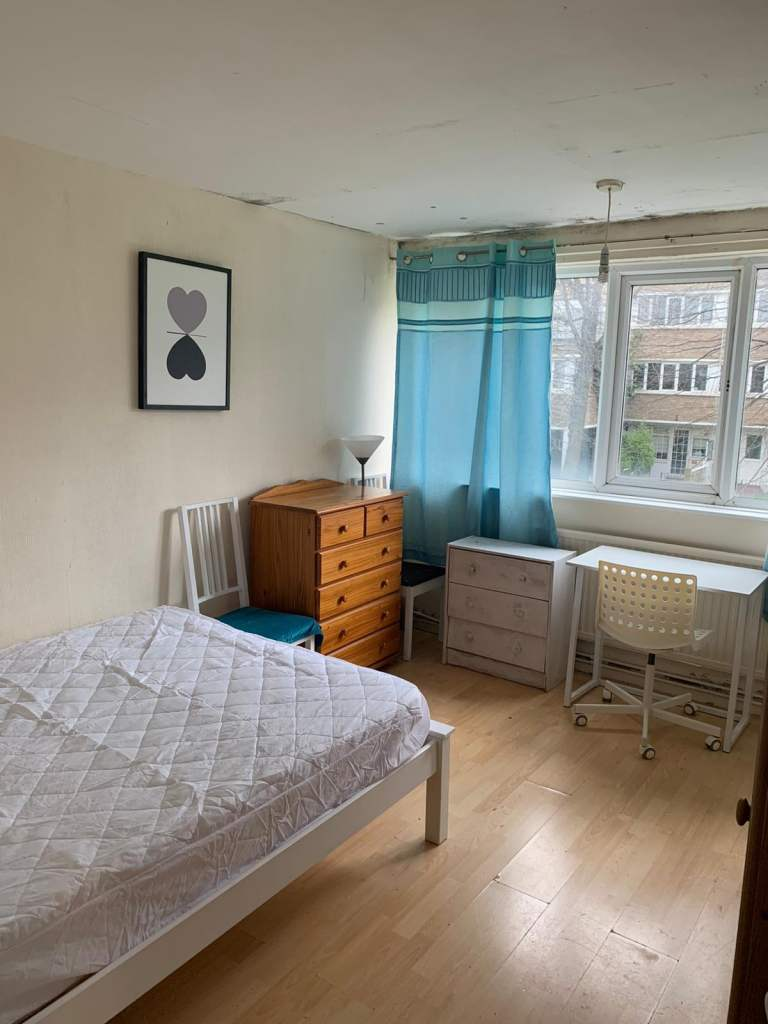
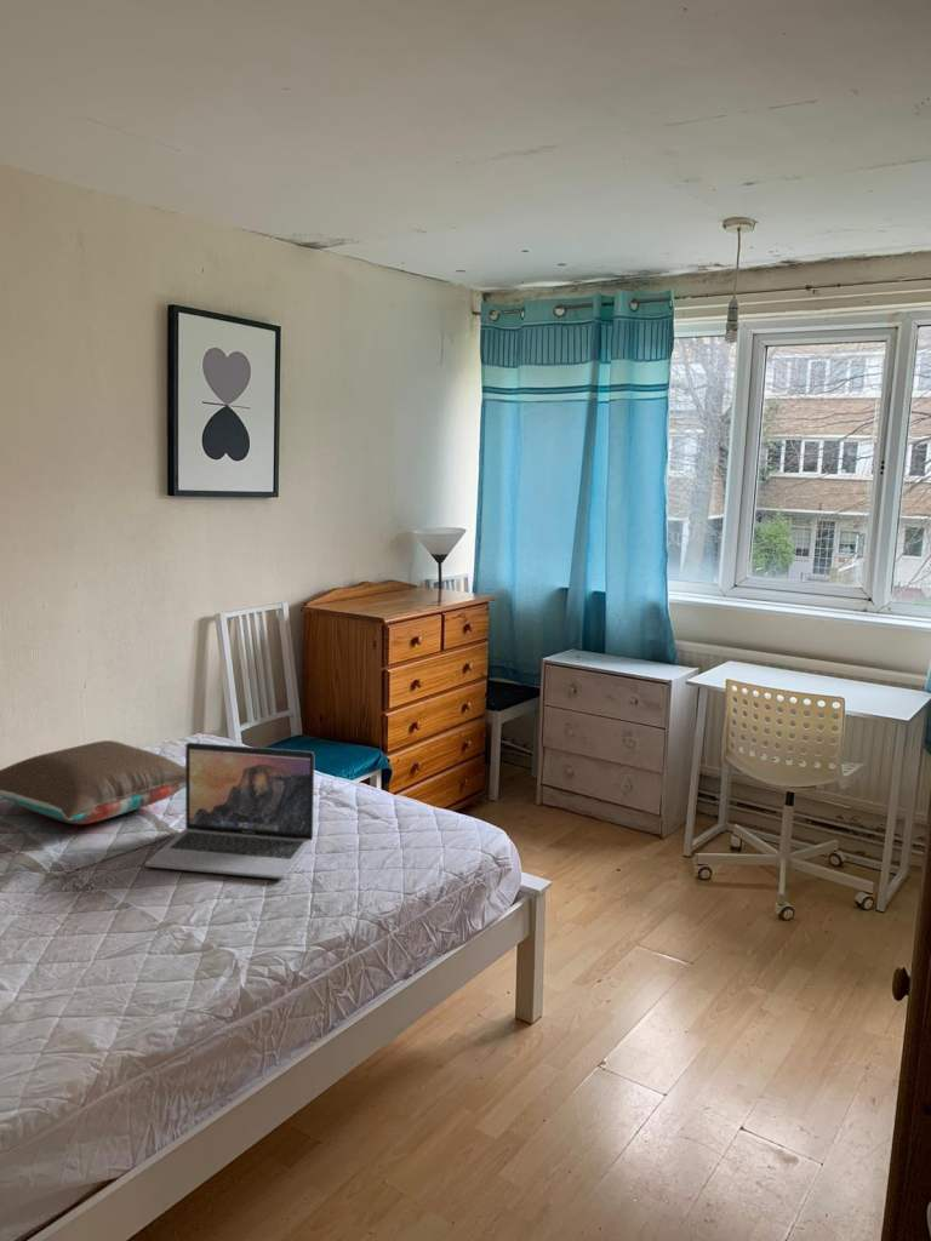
+ pillow [0,739,185,825]
+ laptop [144,742,315,880]
